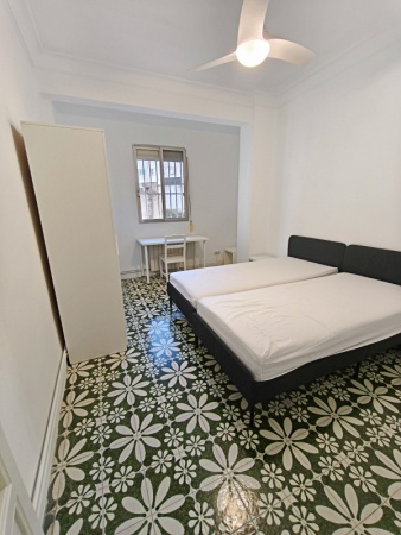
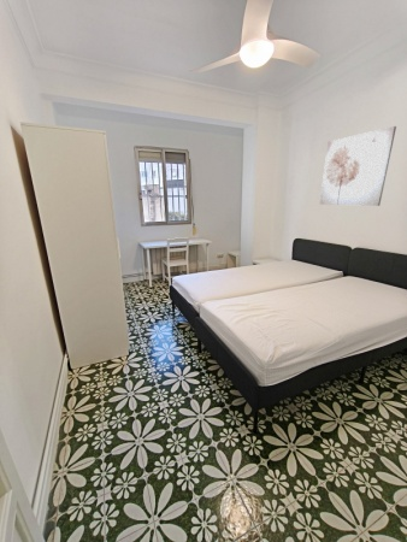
+ wall art [319,125,397,207]
